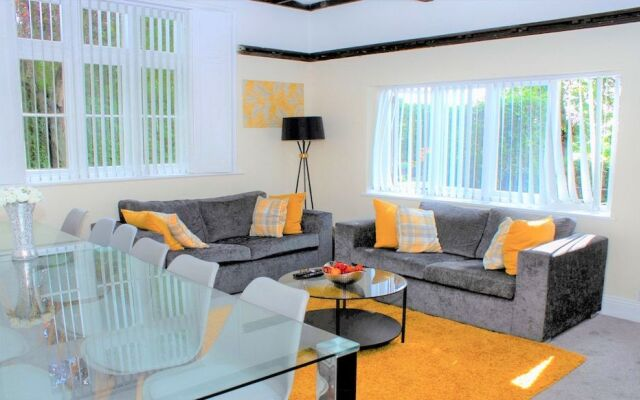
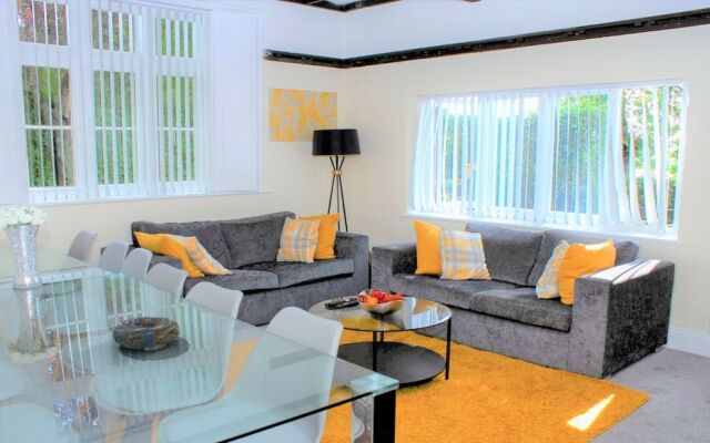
+ decorative bowl [111,315,181,350]
